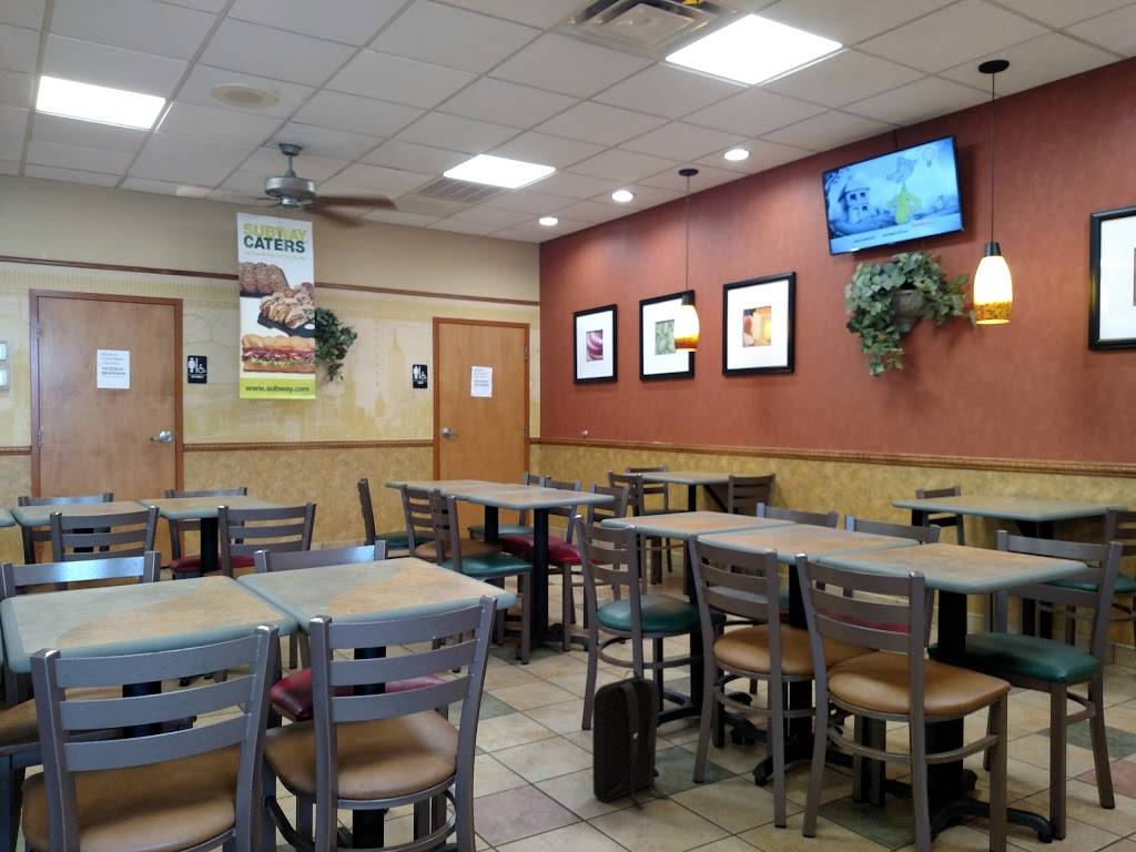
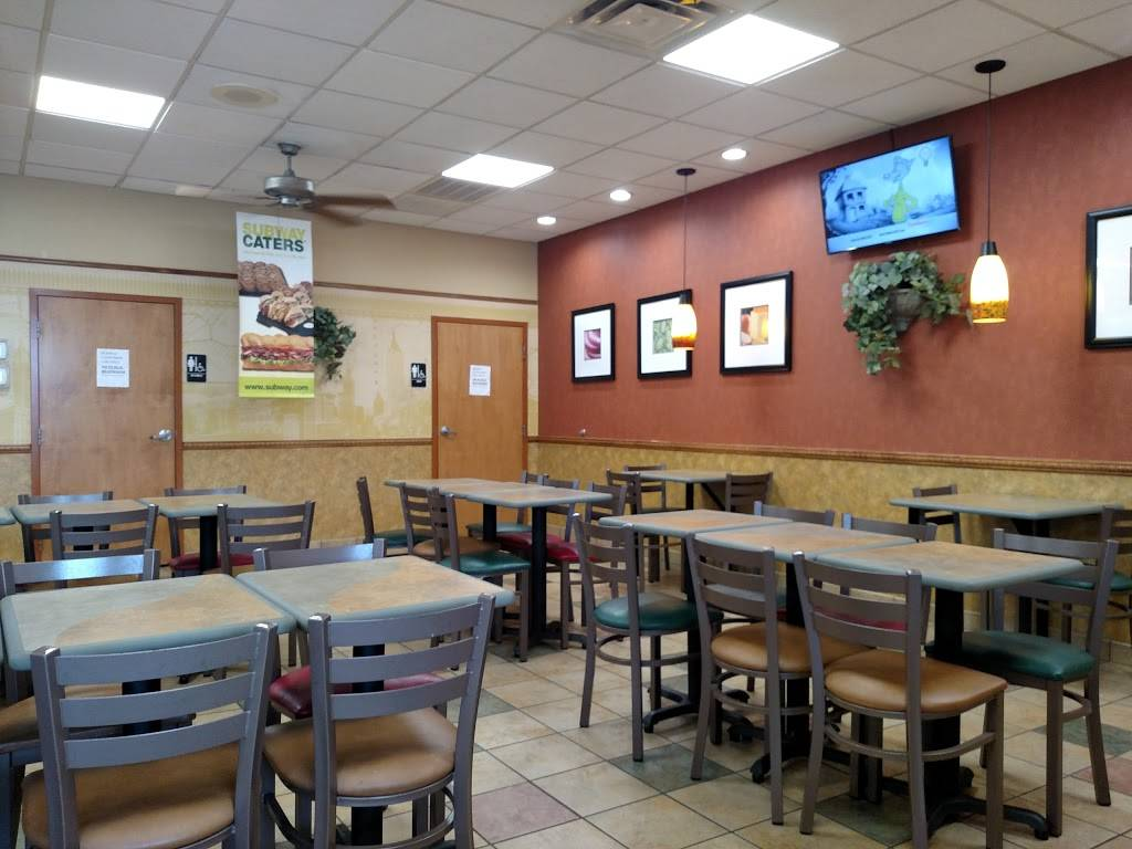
- backpack [591,669,670,810]
